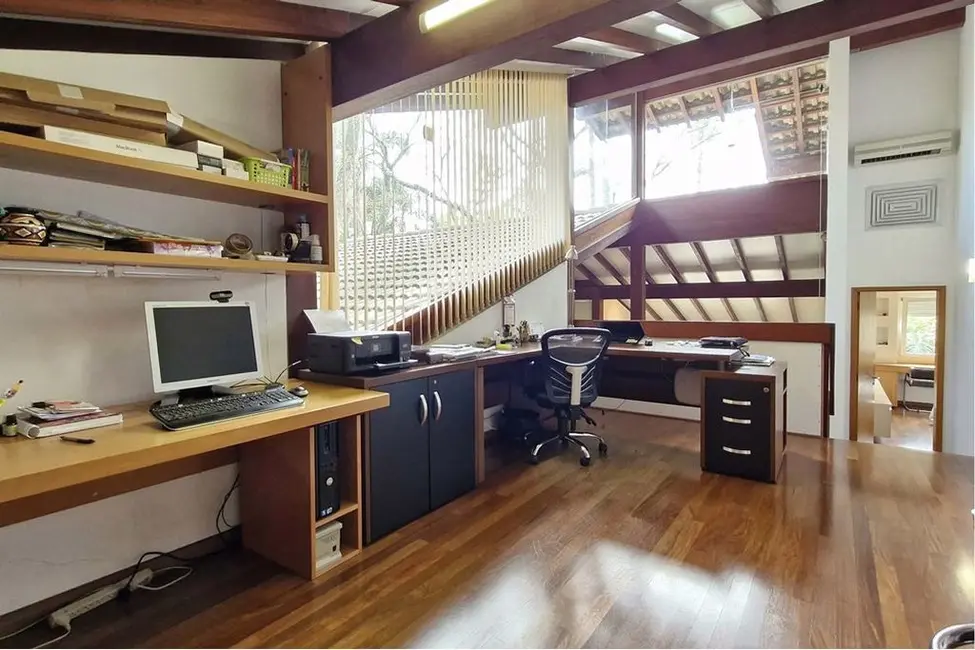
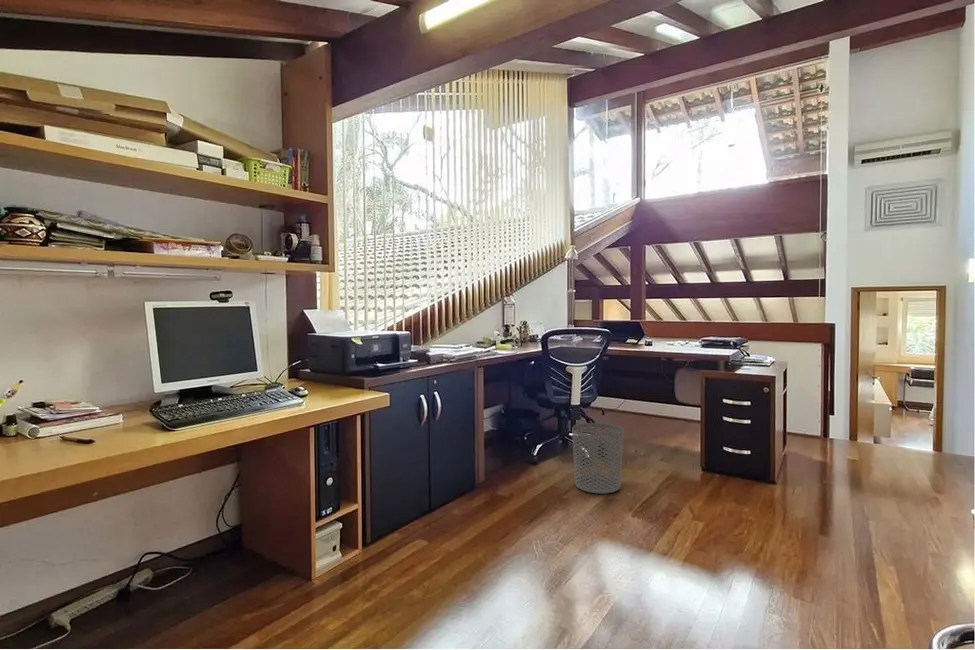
+ waste bin [571,422,624,495]
